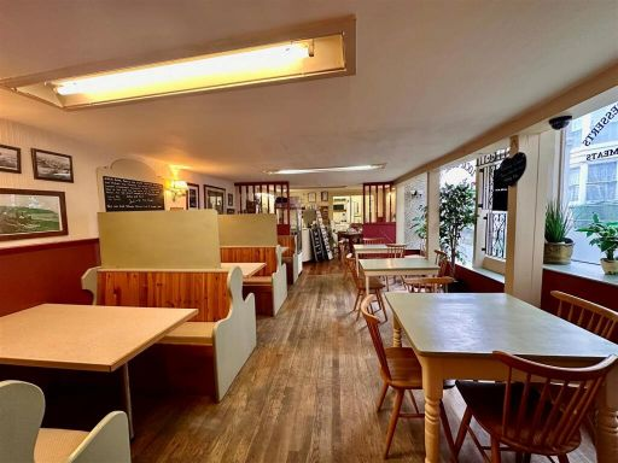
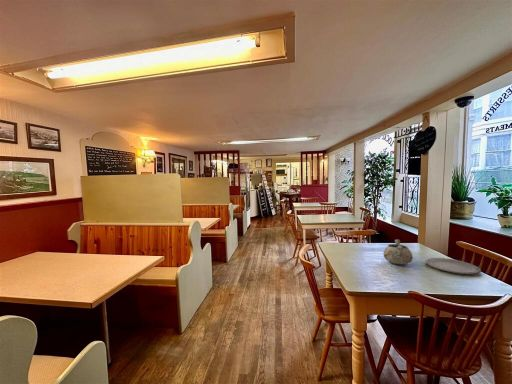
+ decorative bowl [383,238,414,265]
+ plate [424,257,482,275]
